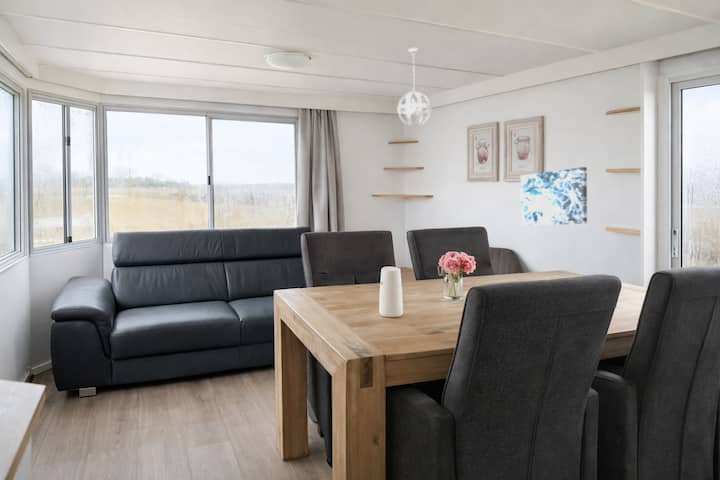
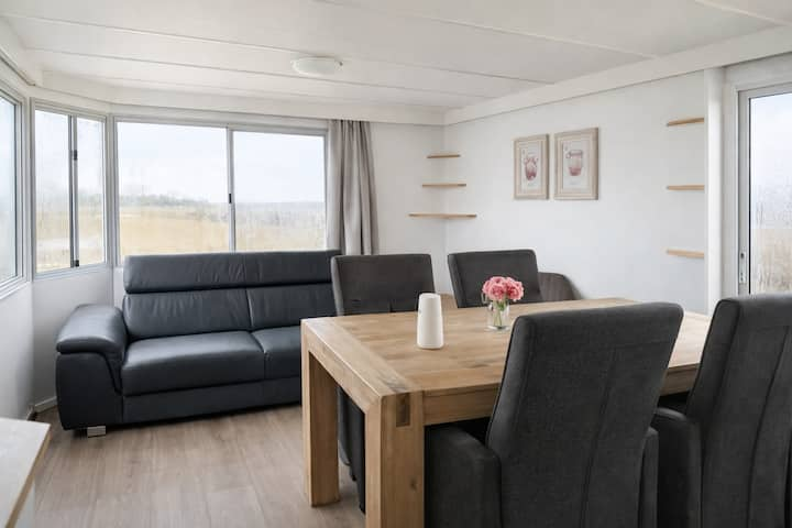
- wall art [520,166,588,226]
- pendant light [396,47,432,127]
